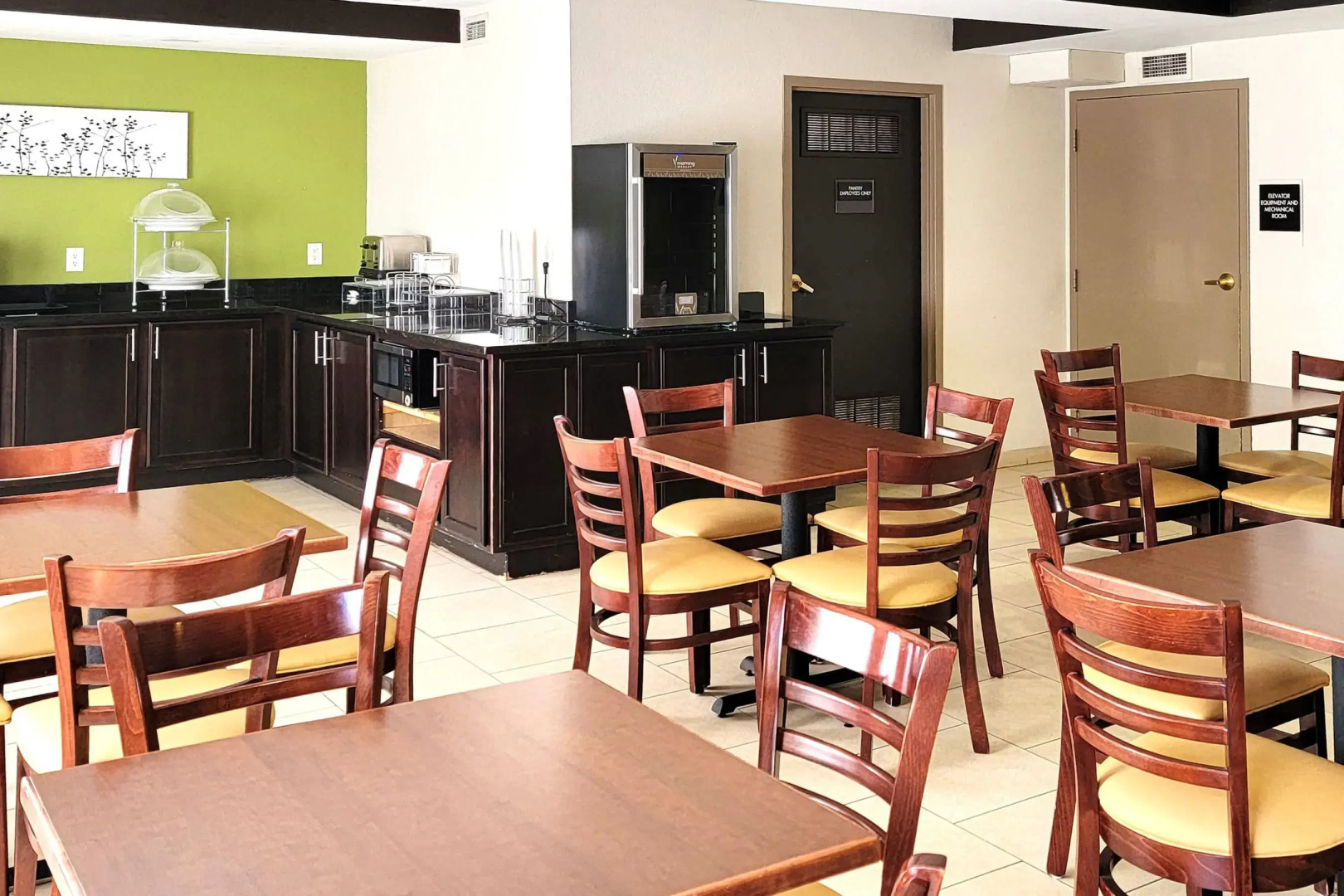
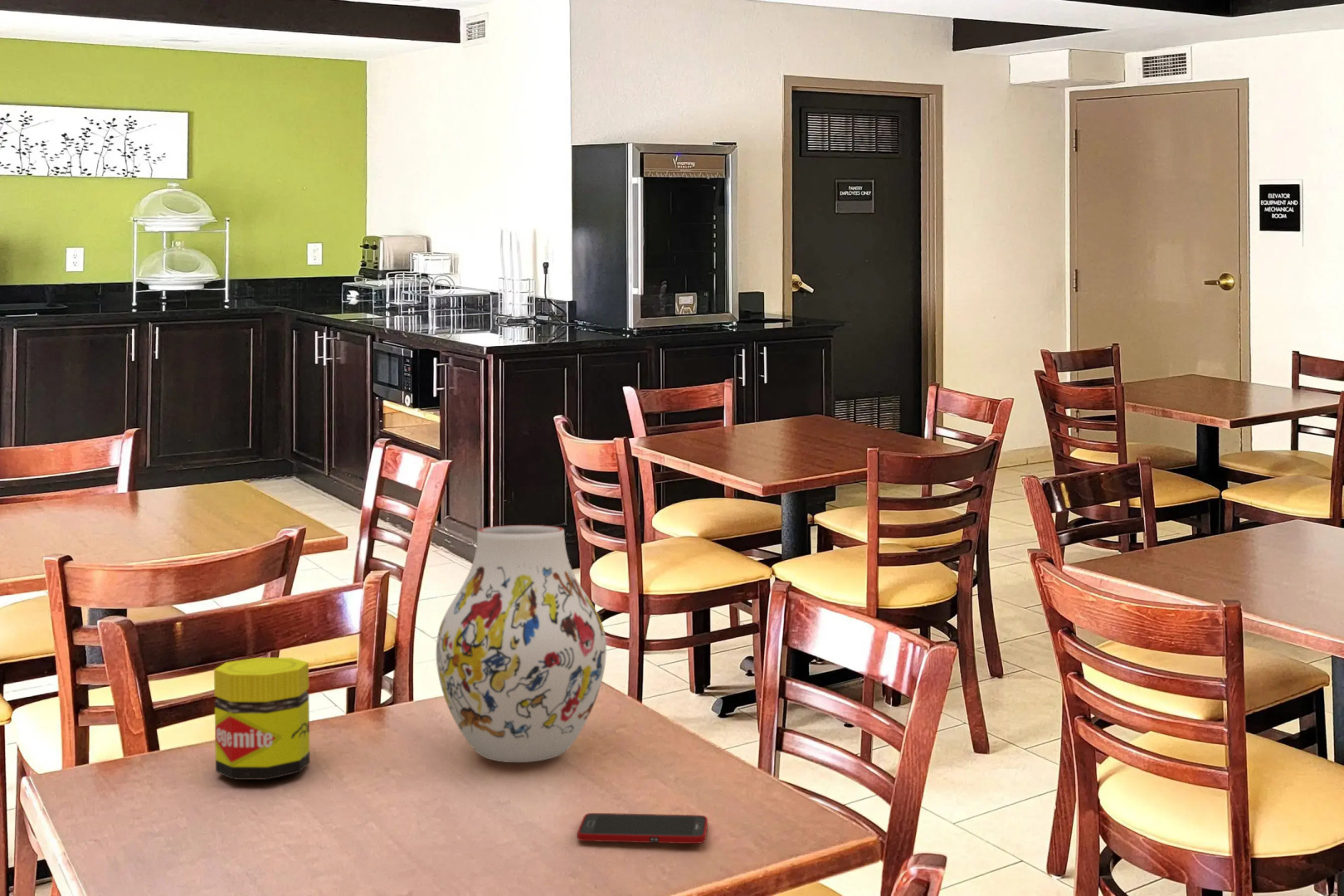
+ jar [213,657,310,781]
+ vase [436,524,607,763]
+ cell phone [577,812,709,845]
